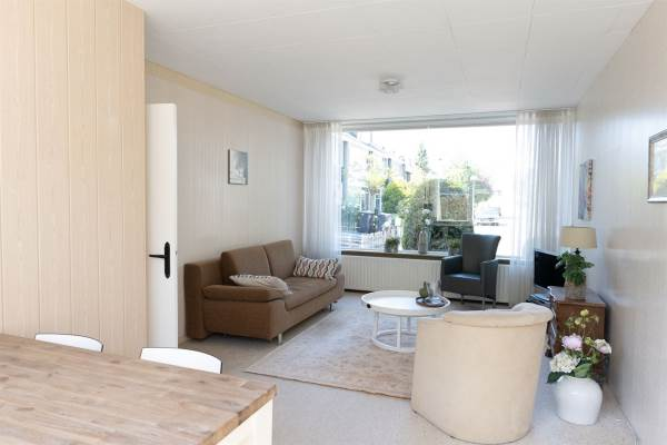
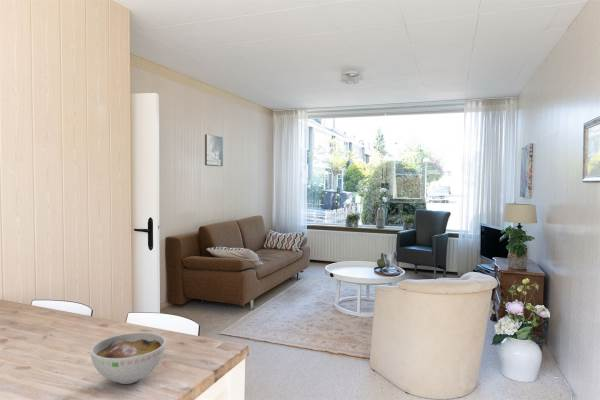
+ bowl [89,331,167,385]
